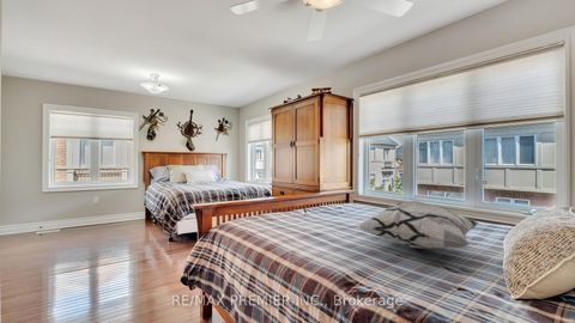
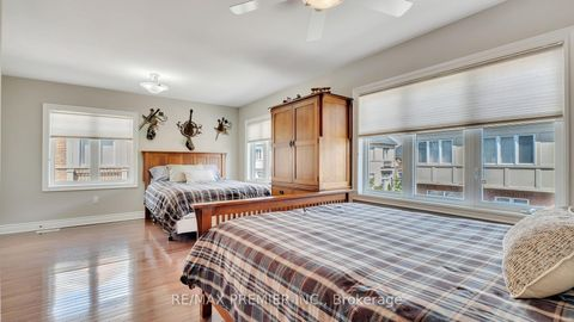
- decorative pillow [358,200,480,250]
